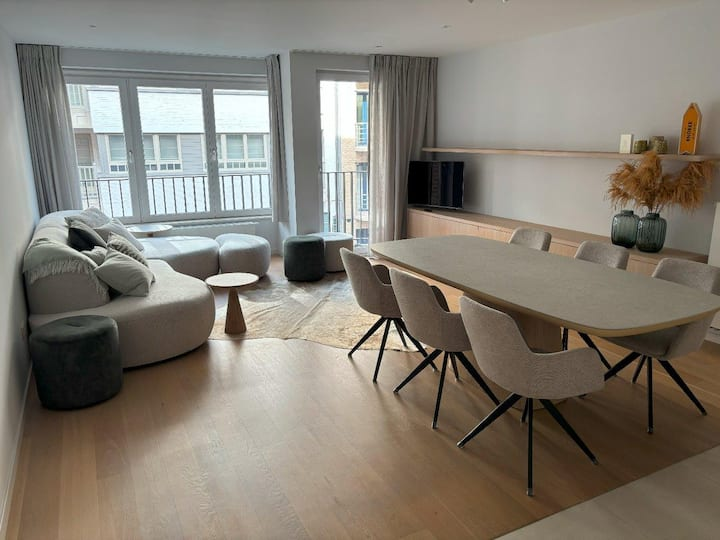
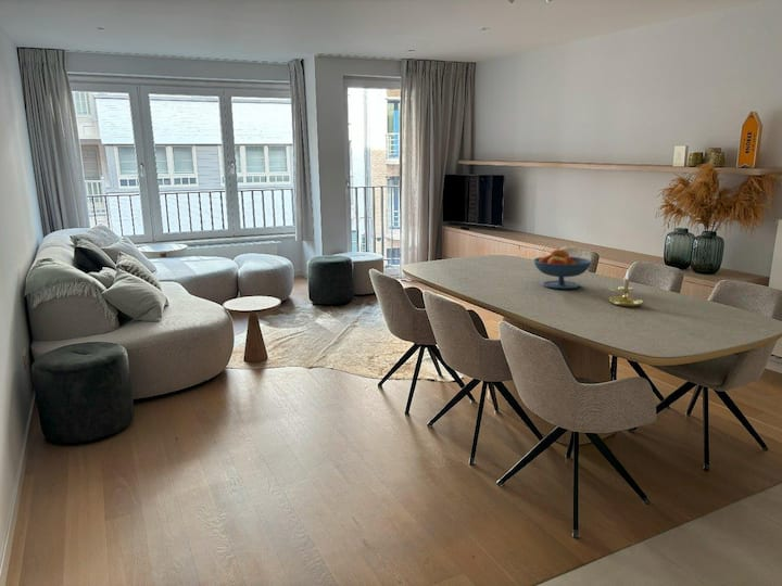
+ candle holder [607,269,643,308]
+ fruit bowl [532,247,593,290]
